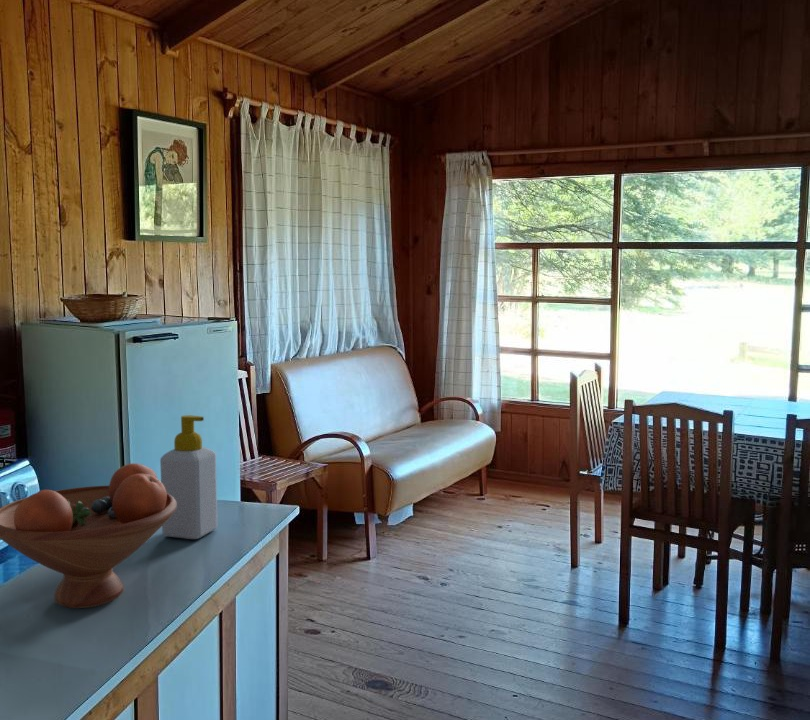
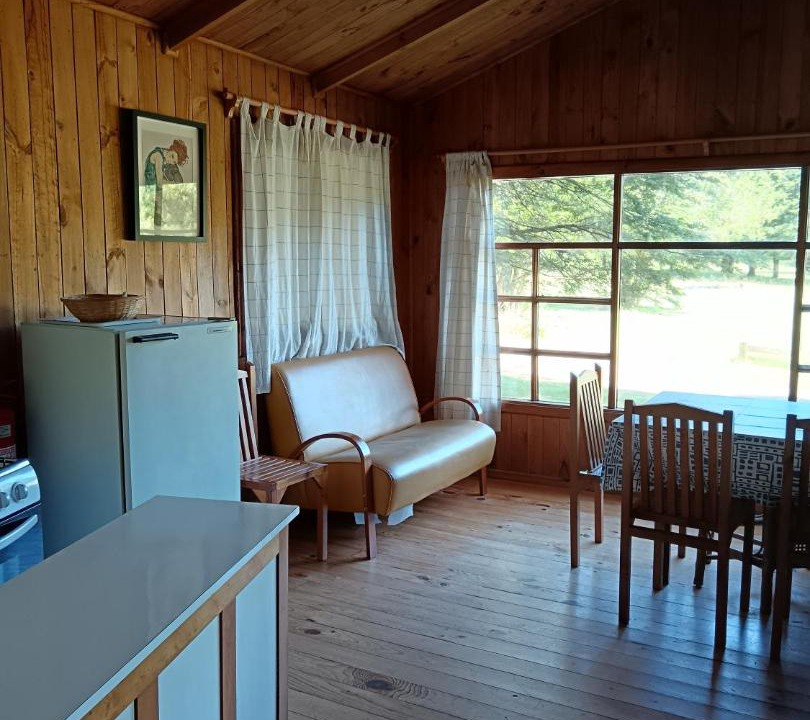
- soap bottle [159,414,218,540]
- fruit bowl [0,462,177,609]
